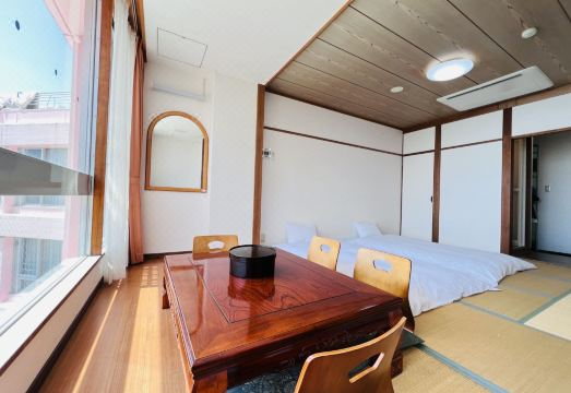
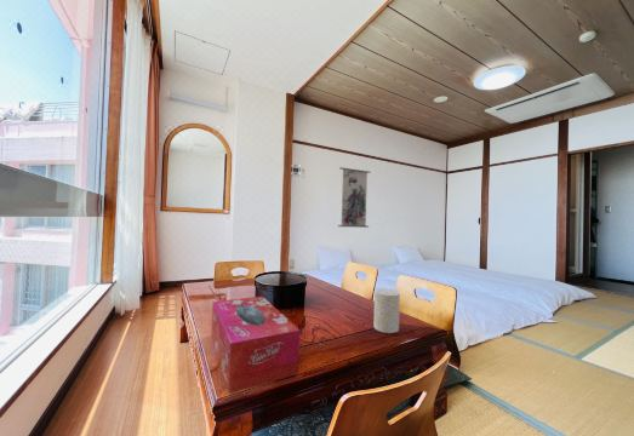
+ cup [372,288,401,334]
+ wall scroll [337,161,371,229]
+ tissue box [210,296,301,394]
